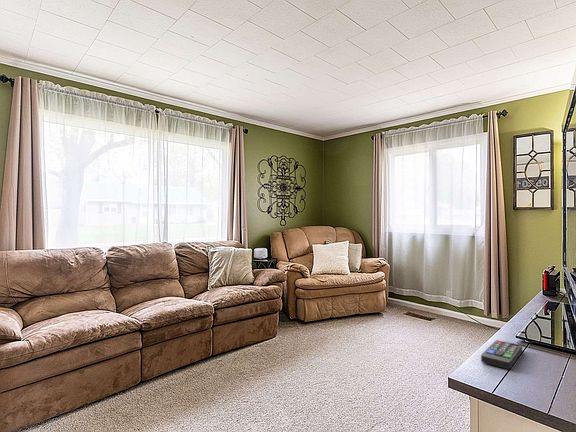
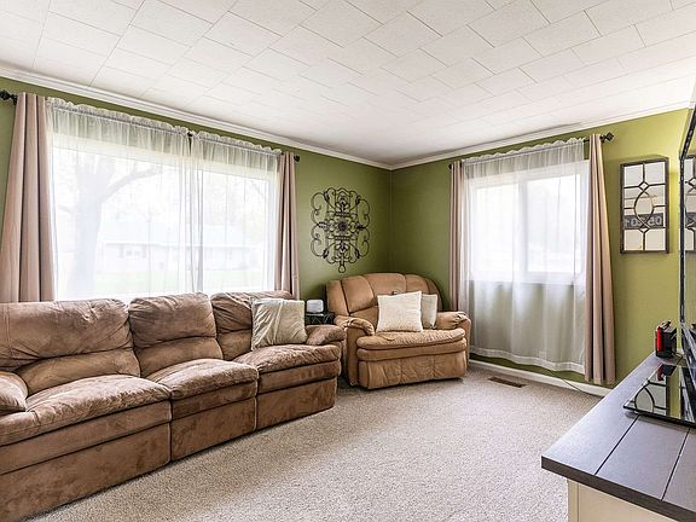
- remote control [480,339,523,370]
